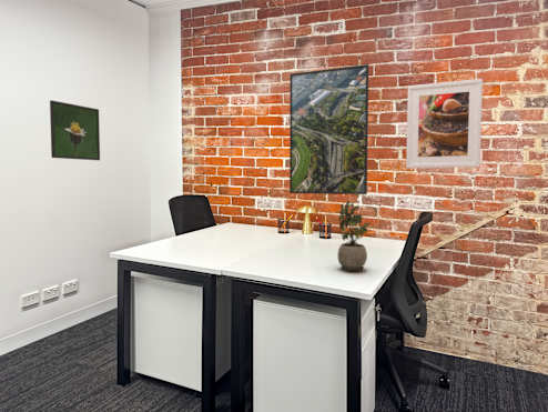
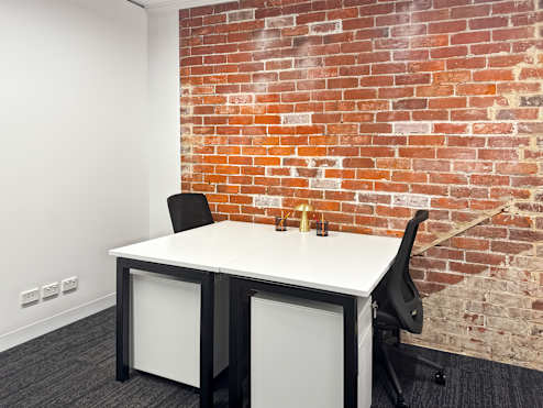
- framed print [49,100,101,161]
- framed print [405,78,484,169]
- potted plant [336,199,371,272]
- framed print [288,63,371,195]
